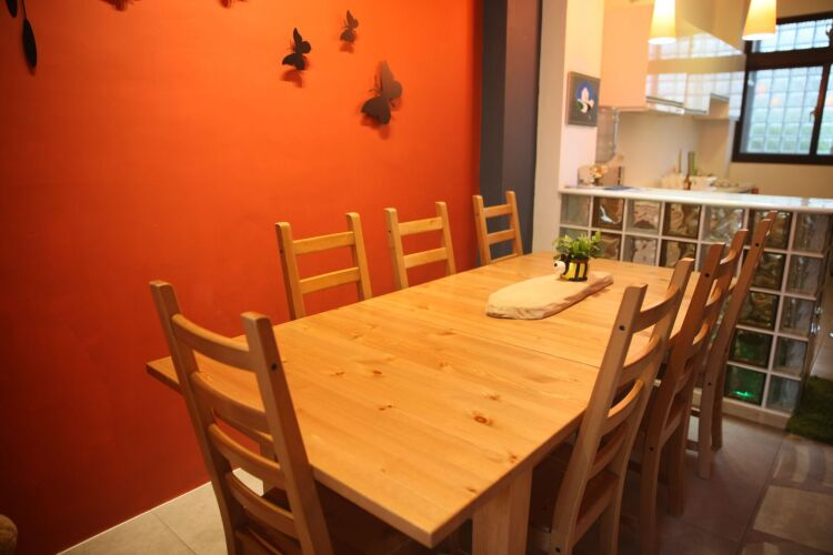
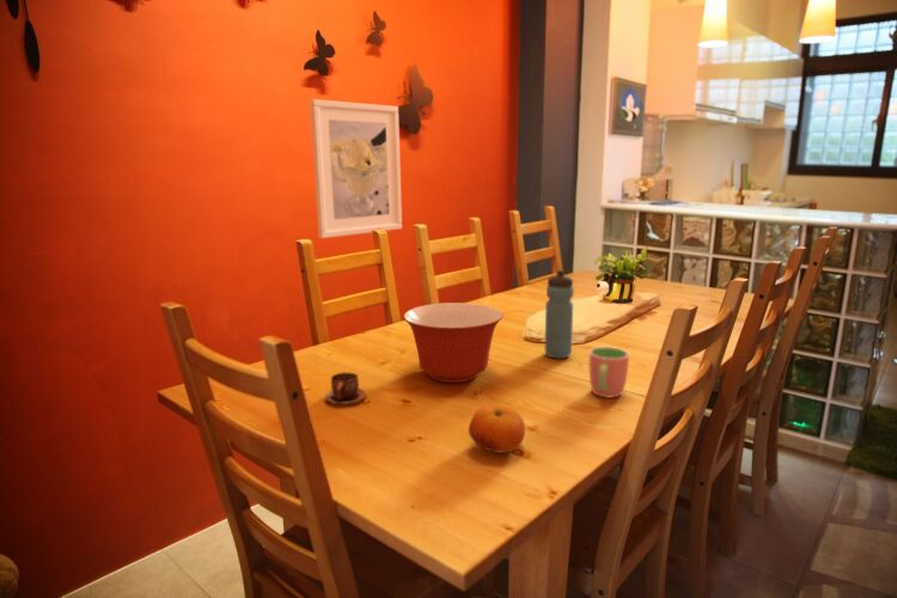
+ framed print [309,98,403,239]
+ water bottle [544,269,575,360]
+ fruit [468,403,526,453]
+ mixing bowl [402,301,505,384]
+ cup [588,346,630,398]
+ cup [324,371,367,405]
